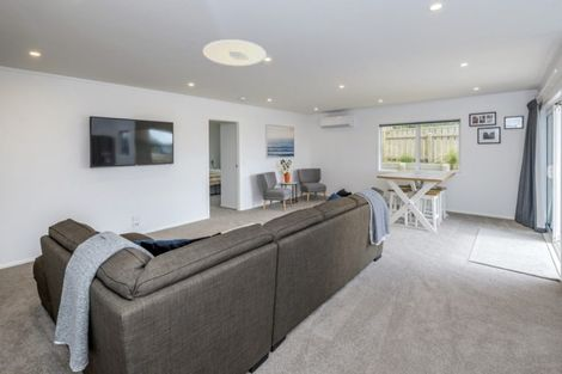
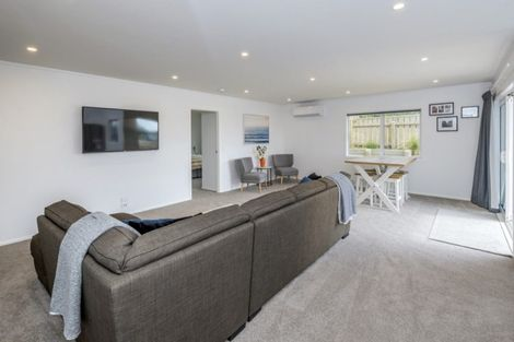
- ceiling light [202,38,268,67]
